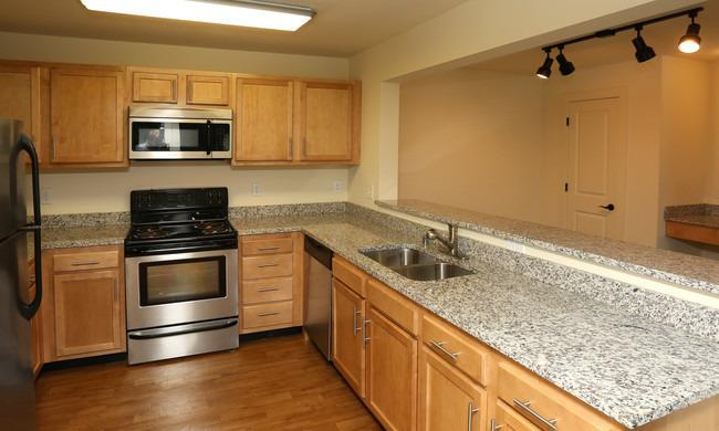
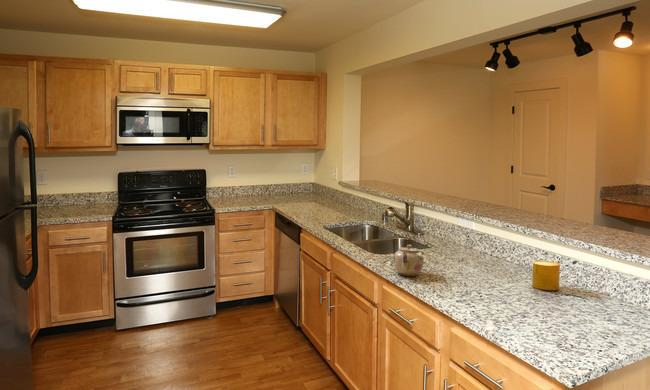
+ teapot [392,244,425,277]
+ cup [531,260,561,291]
